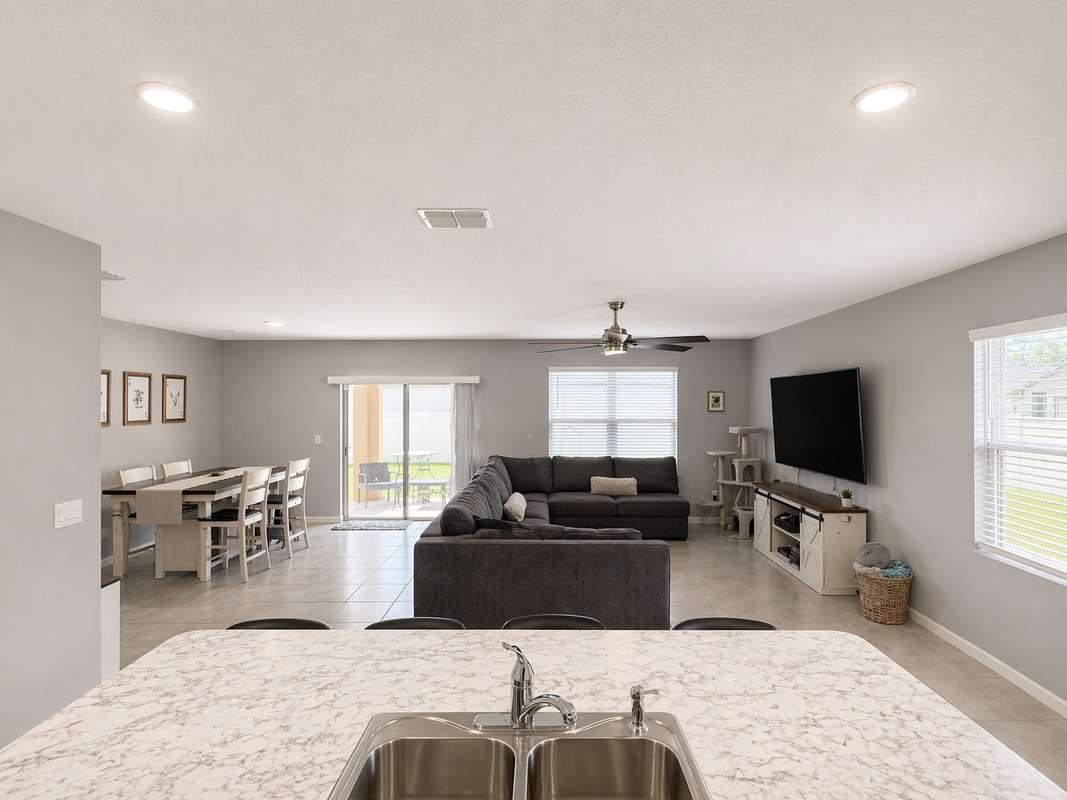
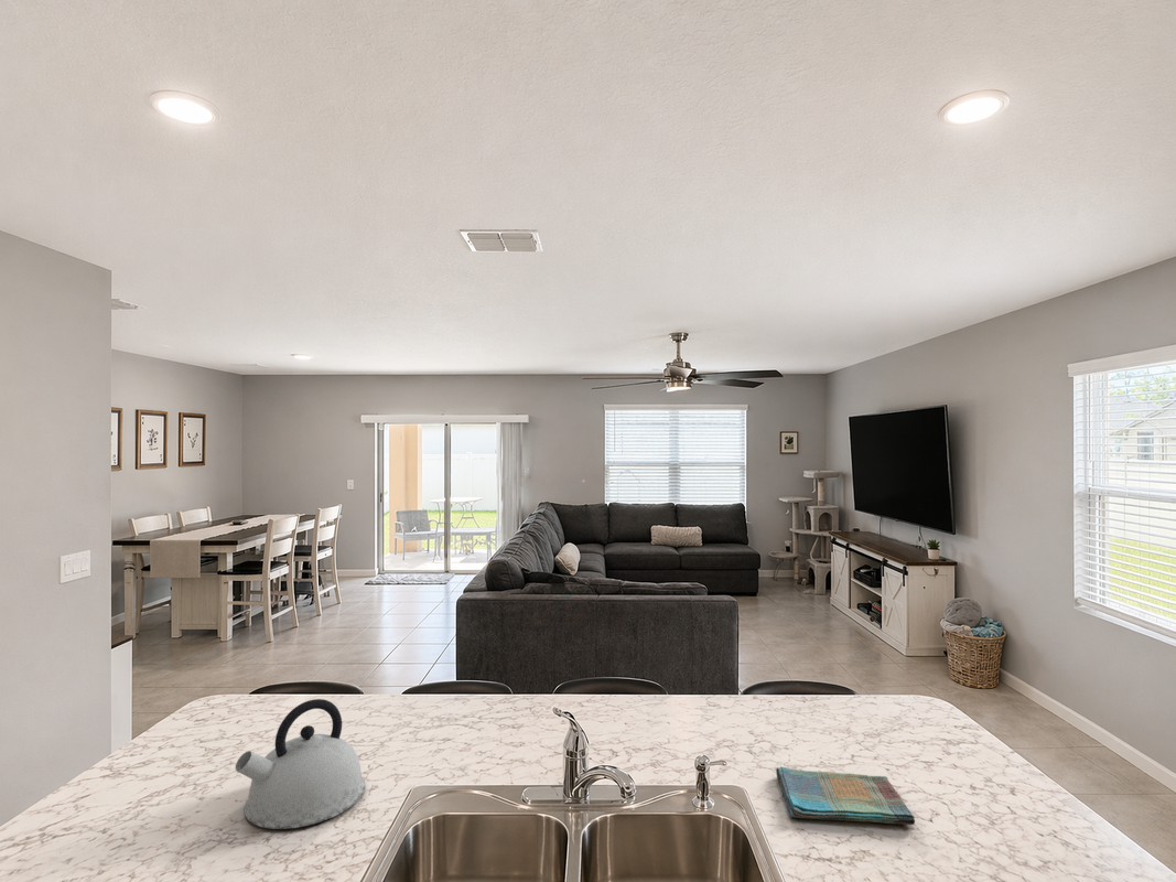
+ dish towel [775,766,916,826]
+ kettle [235,698,366,830]
